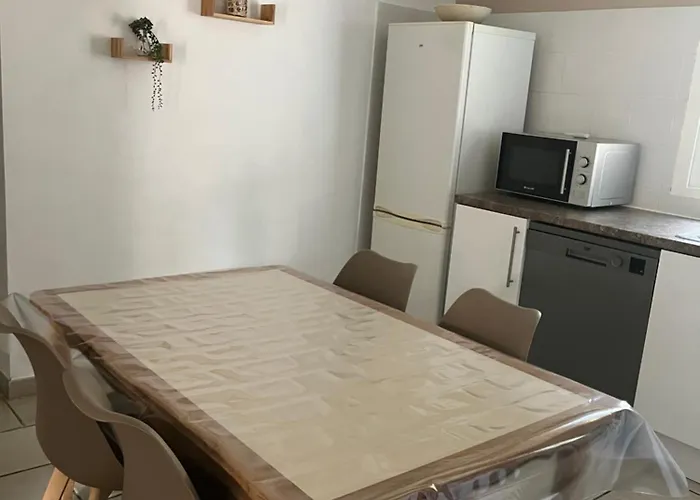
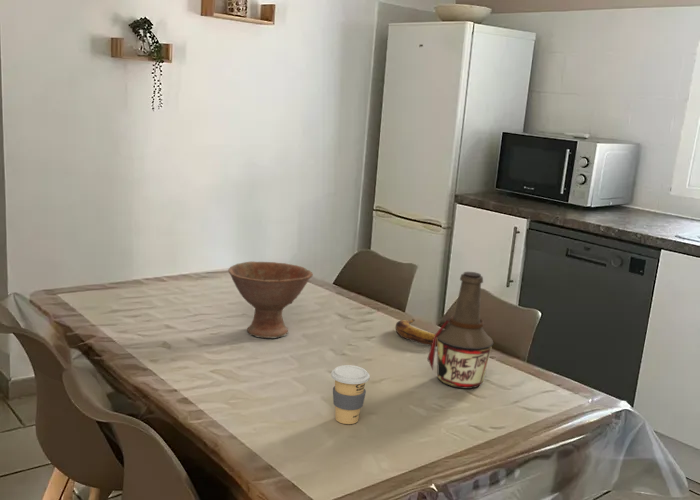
+ bottle [426,271,494,390]
+ banana [395,318,437,347]
+ coffee cup [330,364,371,425]
+ bowl [227,260,314,339]
